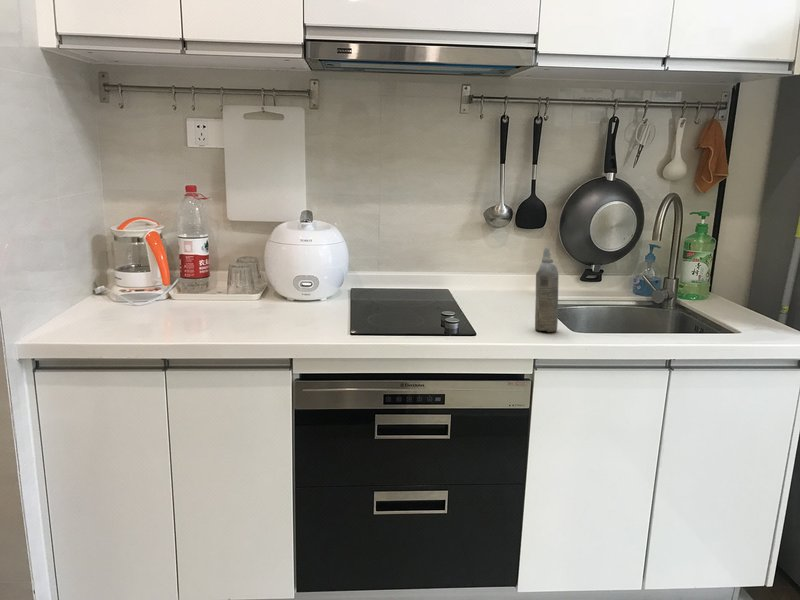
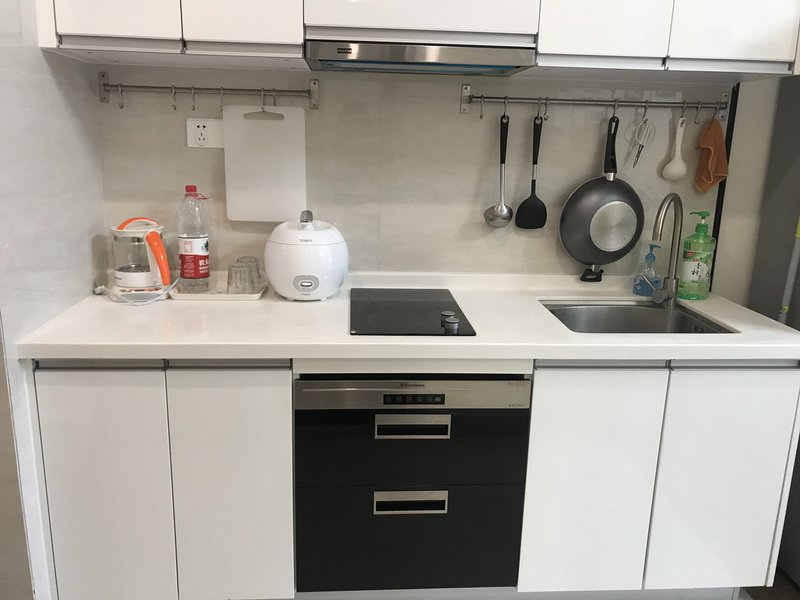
- aerosol can [534,245,559,333]
